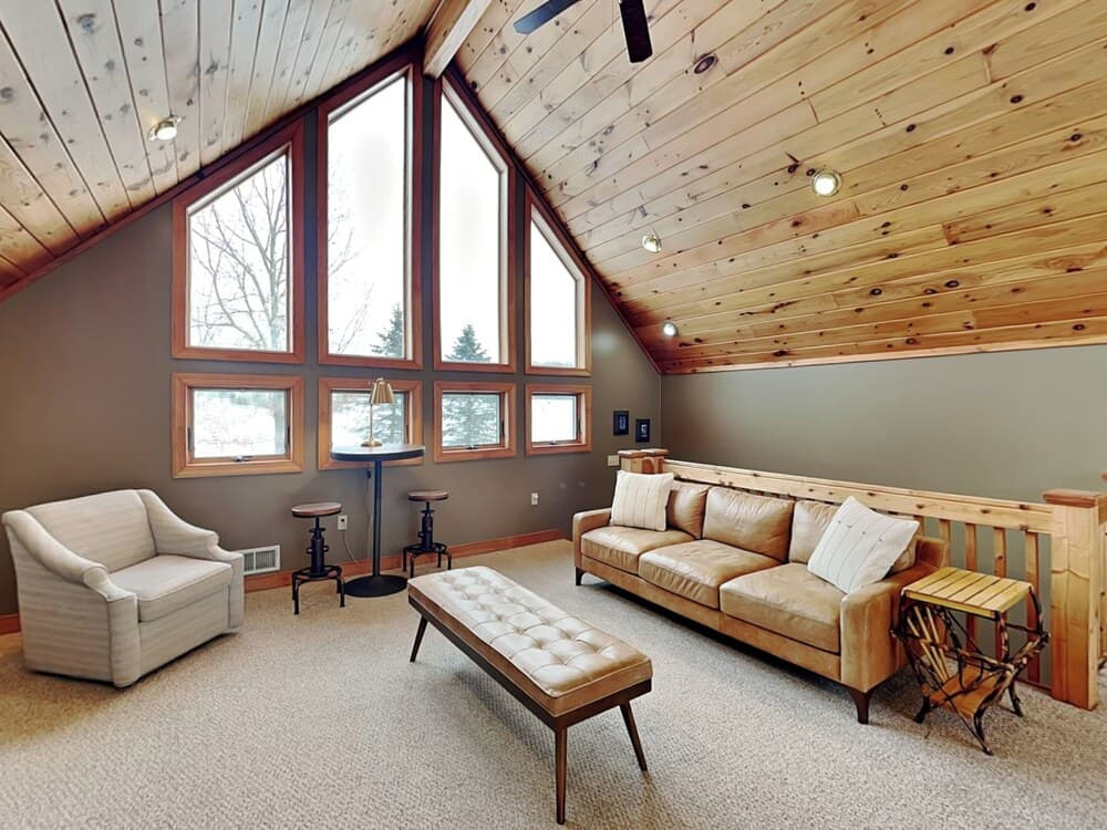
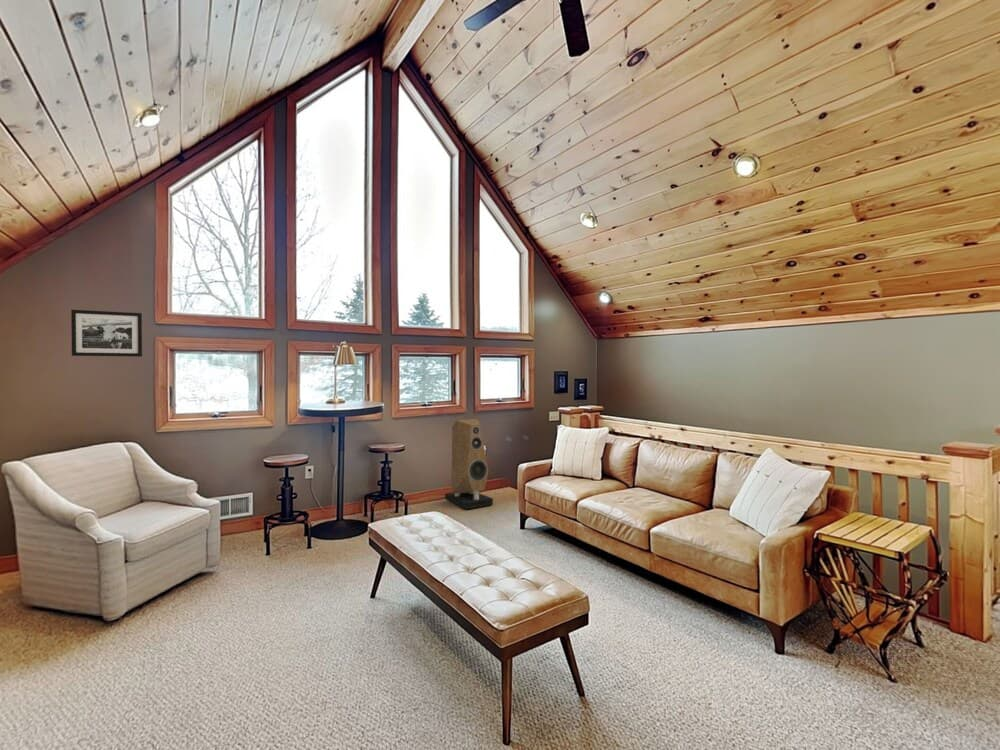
+ speaker [444,418,494,510]
+ picture frame [70,309,143,358]
